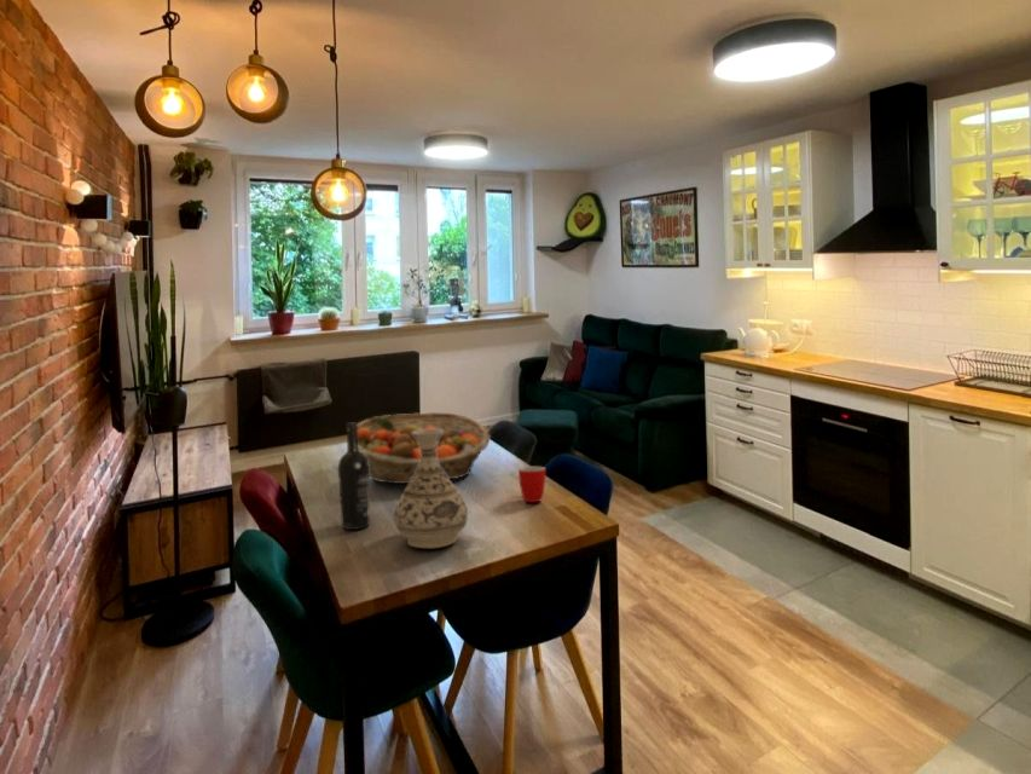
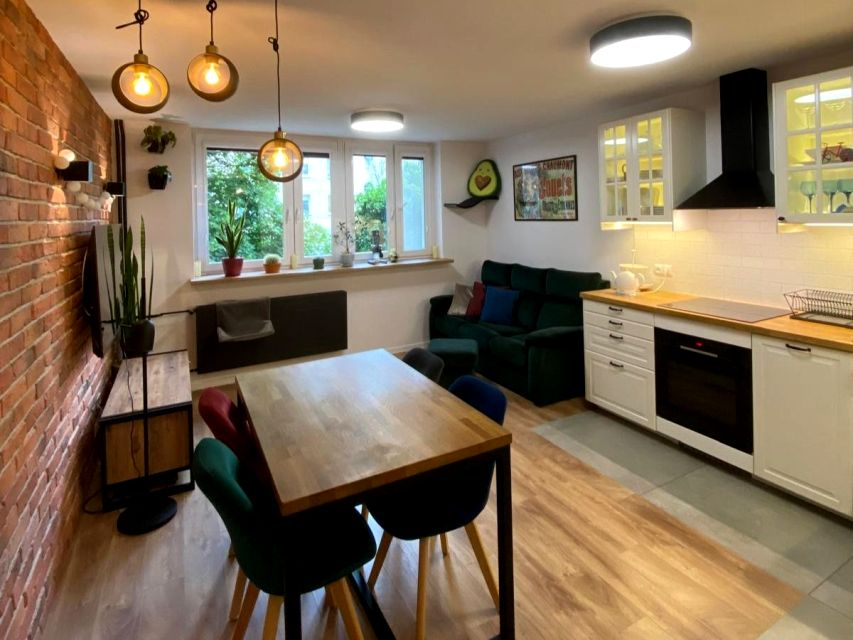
- fruit basket [357,411,492,485]
- wine bottle [337,422,371,531]
- vase [393,429,469,549]
- mug [517,466,546,503]
